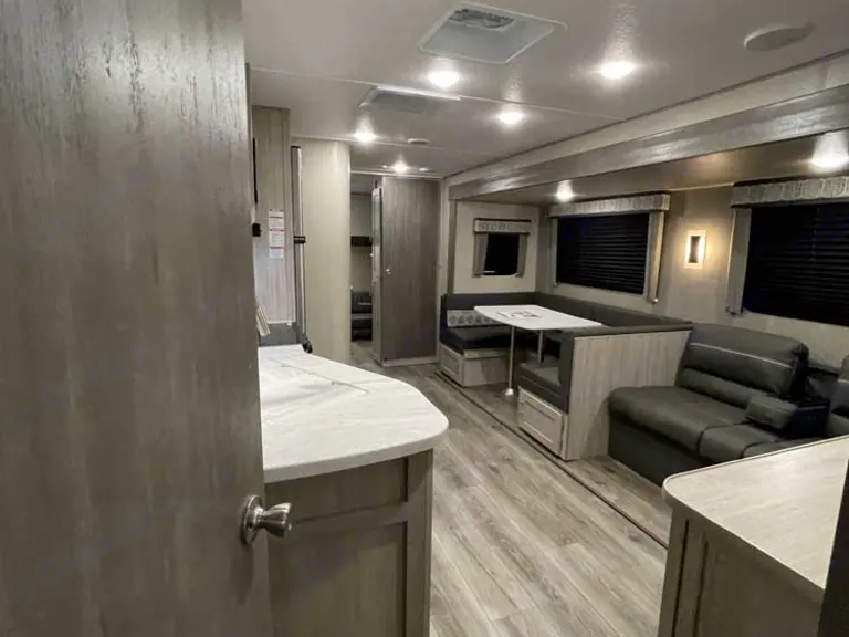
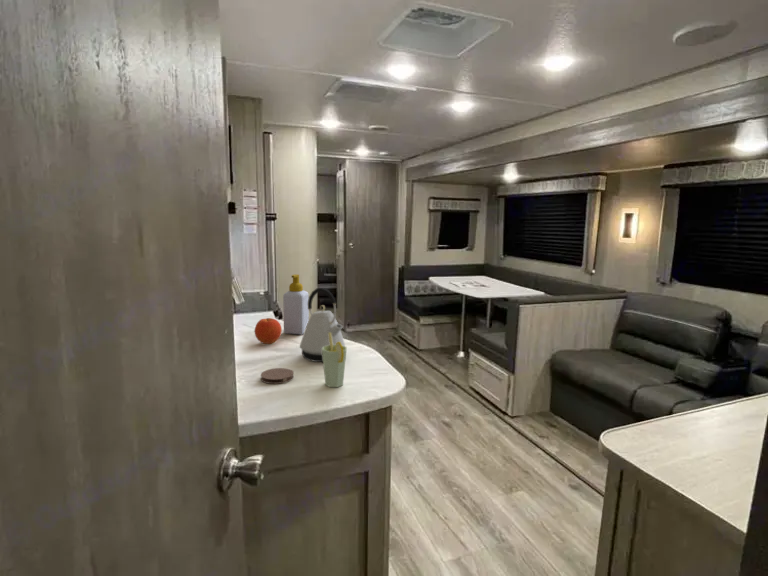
+ soap bottle [282,273,310,335]
+ kettle [299,287,346,363]
+ fruit [254,317,283,345]
+ cup [322,332,348,388]
+ coaster [260,367,295,385]
